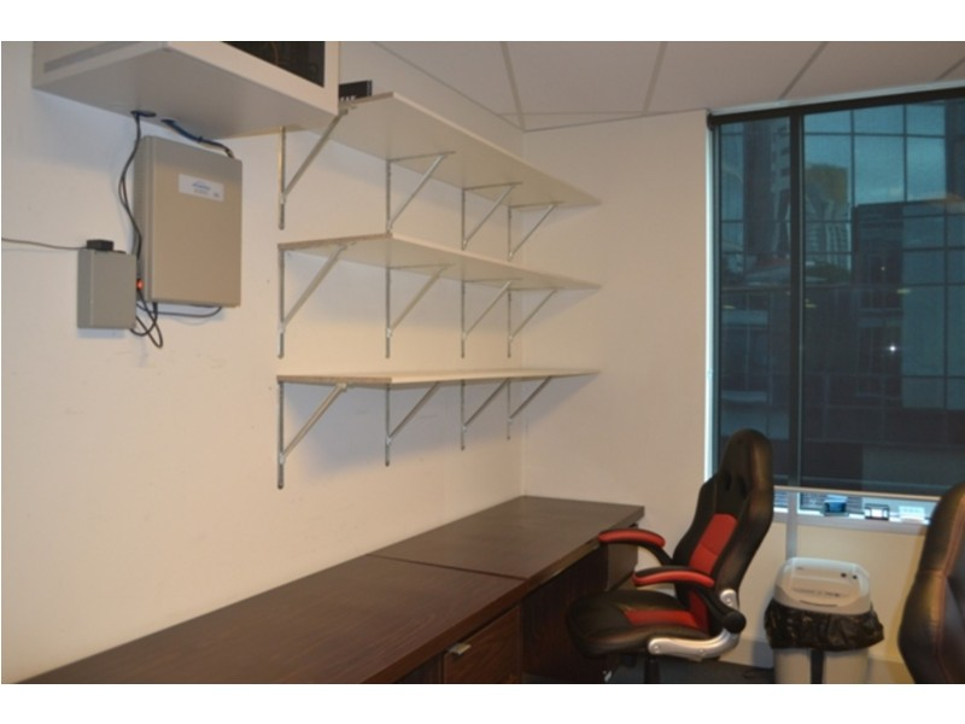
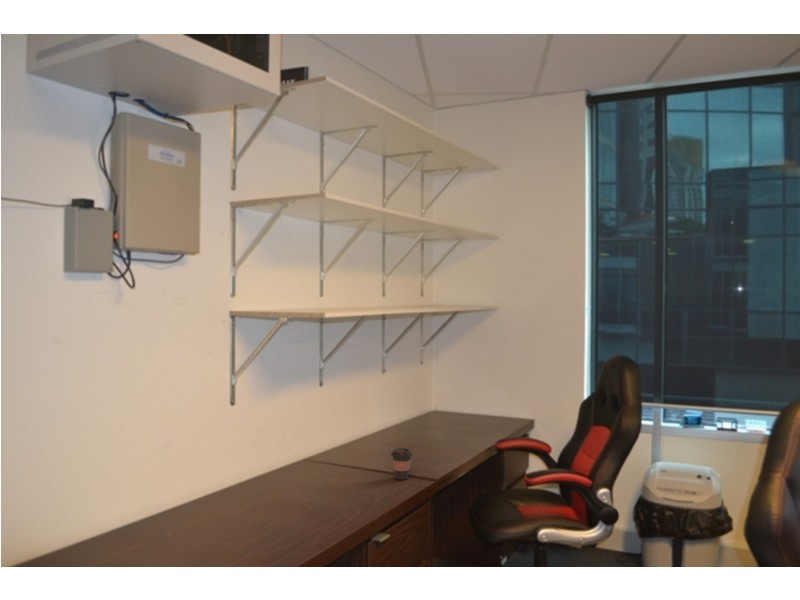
+ coffee cup [390,447,414,481]
